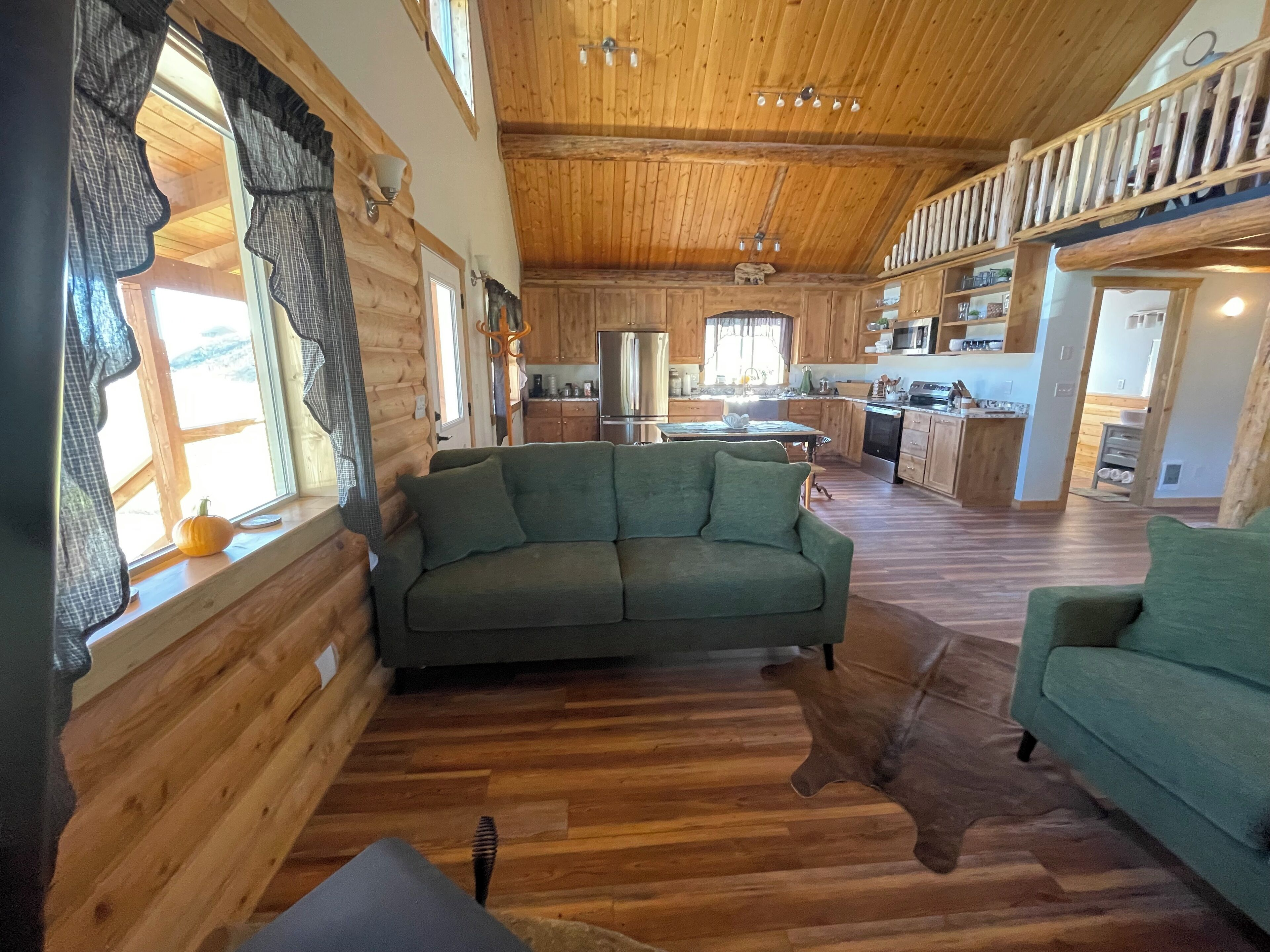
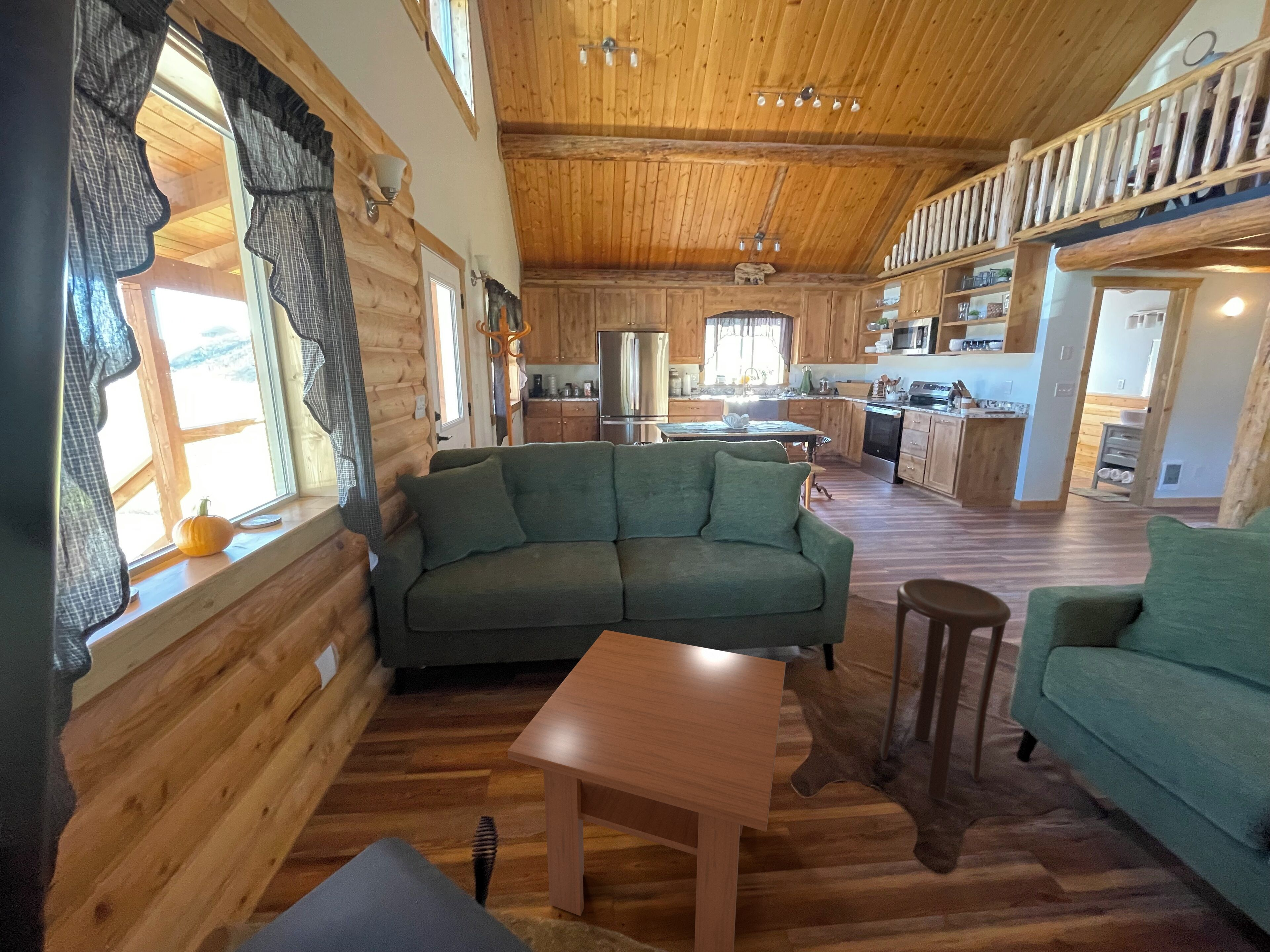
+ coffee table [507,630,786,952]
+ stool [880,578,1011,801]
